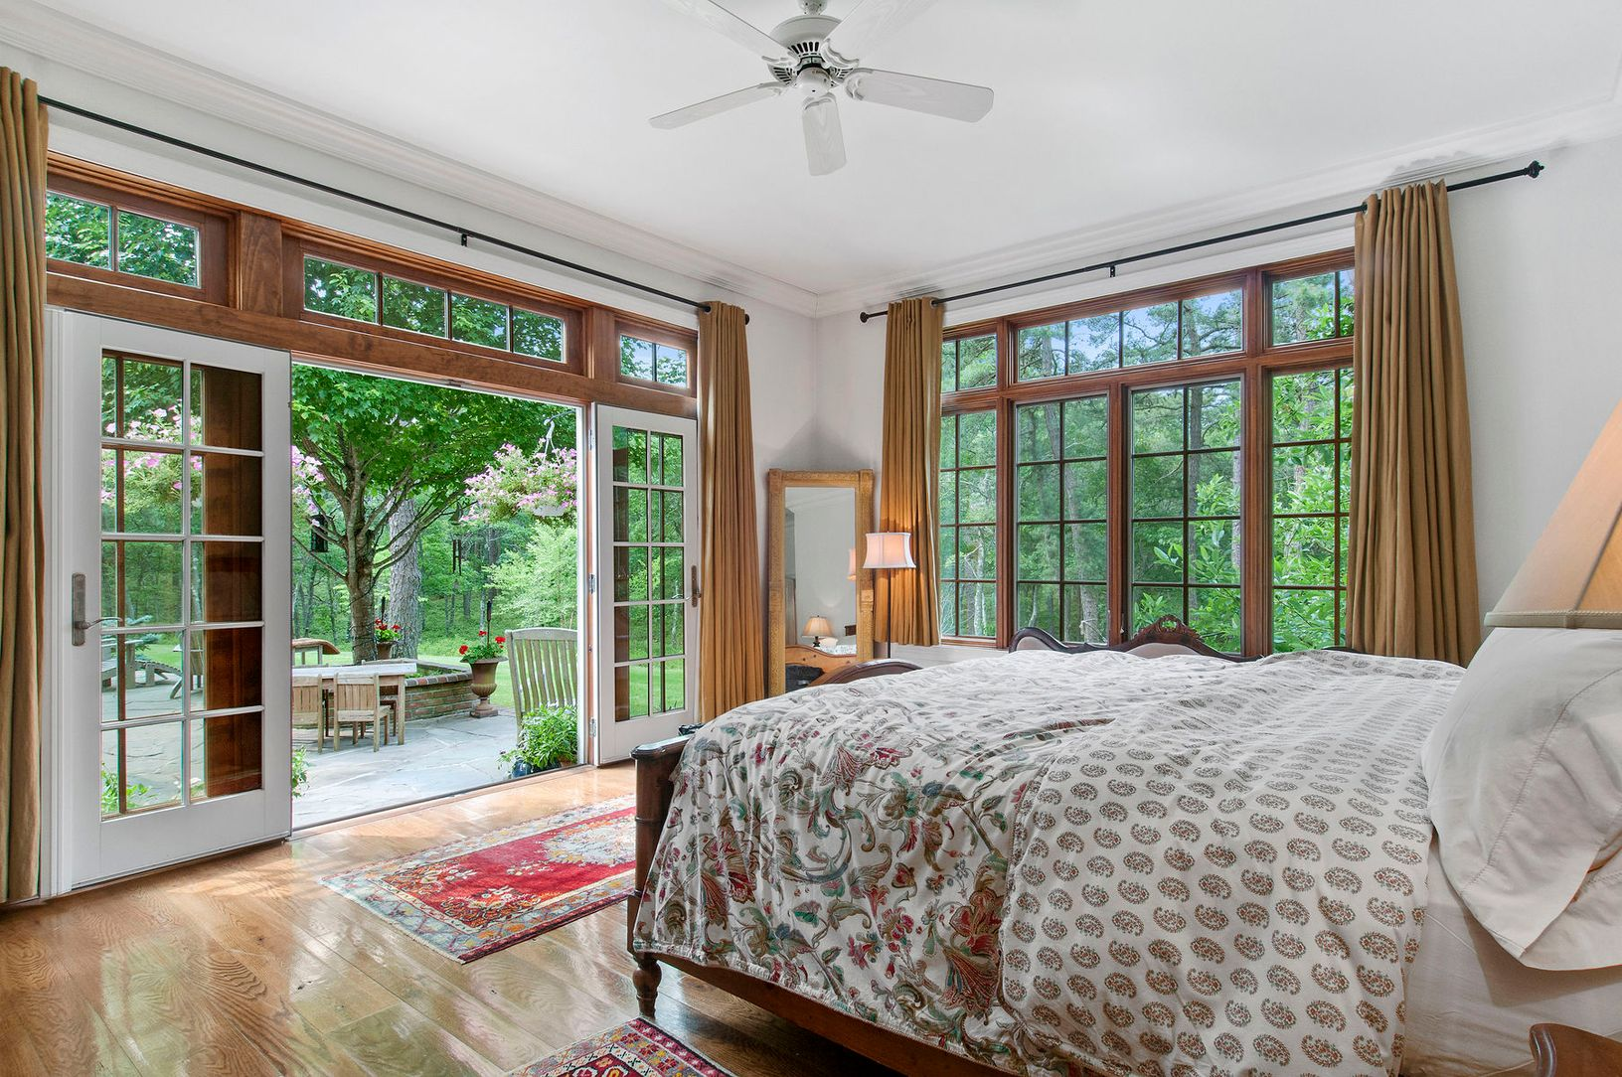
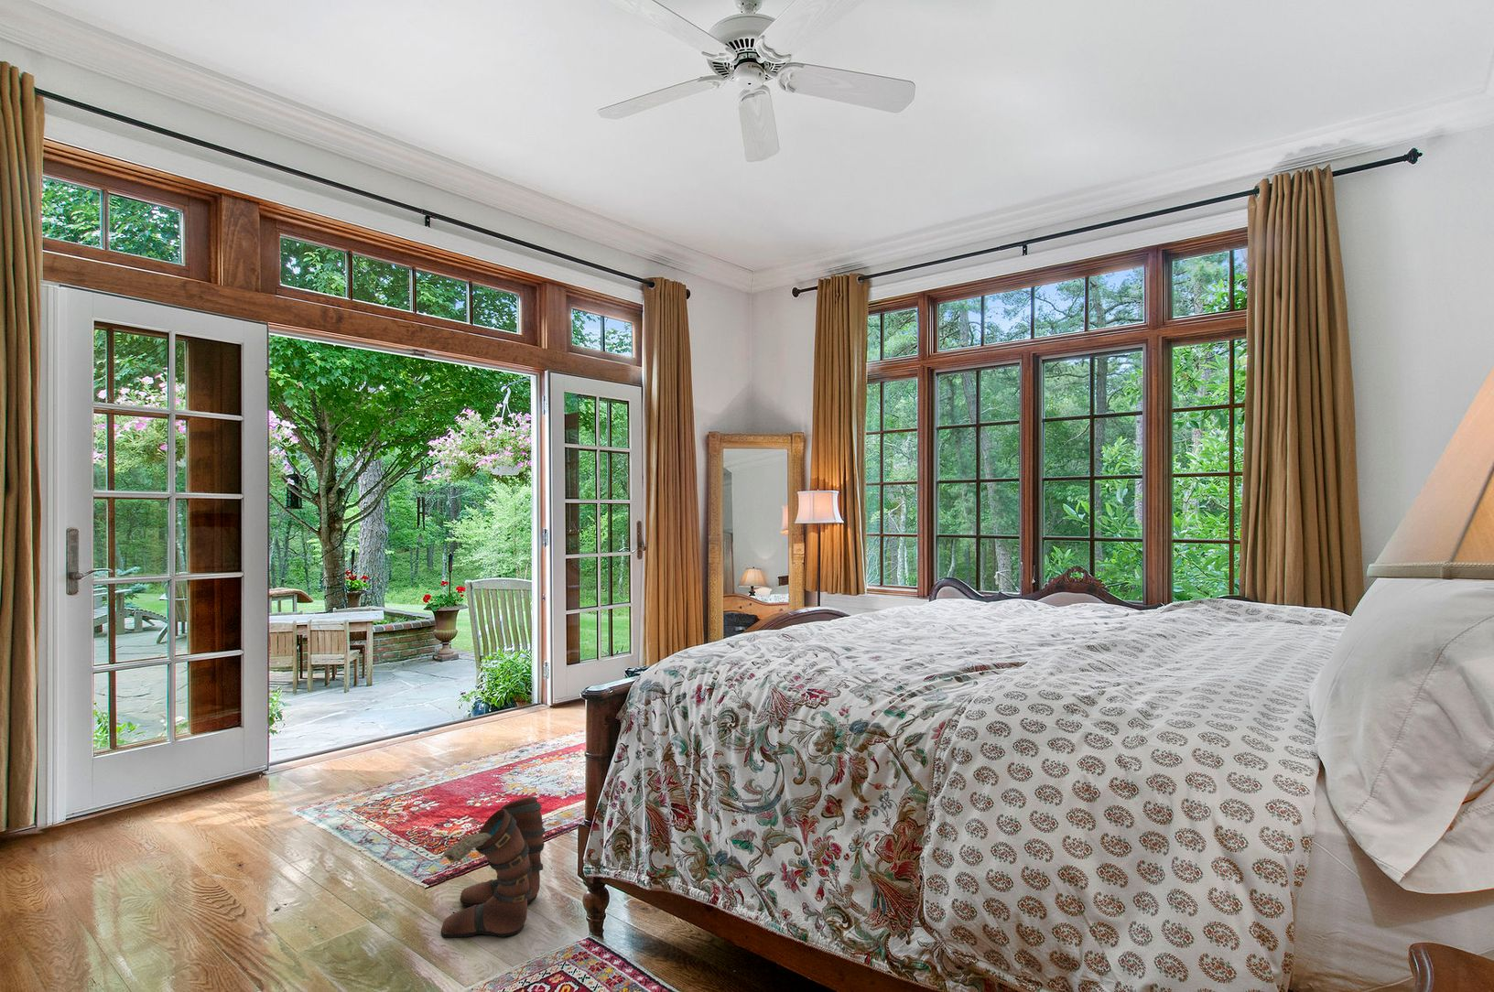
+ boots [441,796,546,939]
